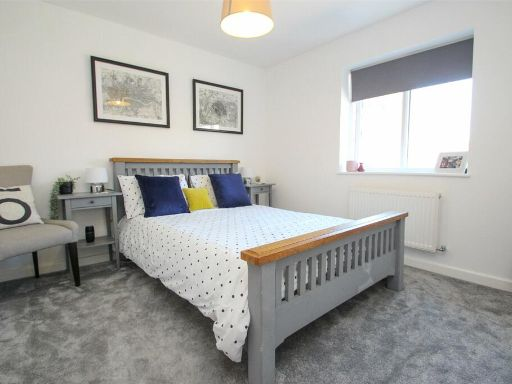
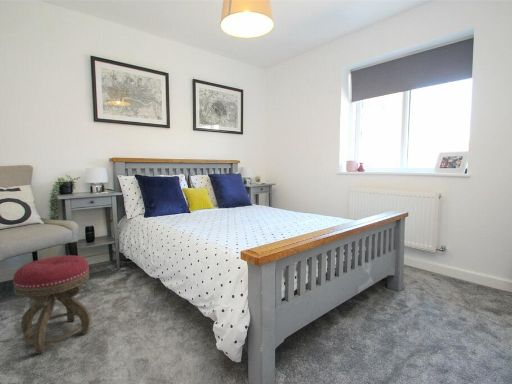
+ stool [12,254,92,355]
